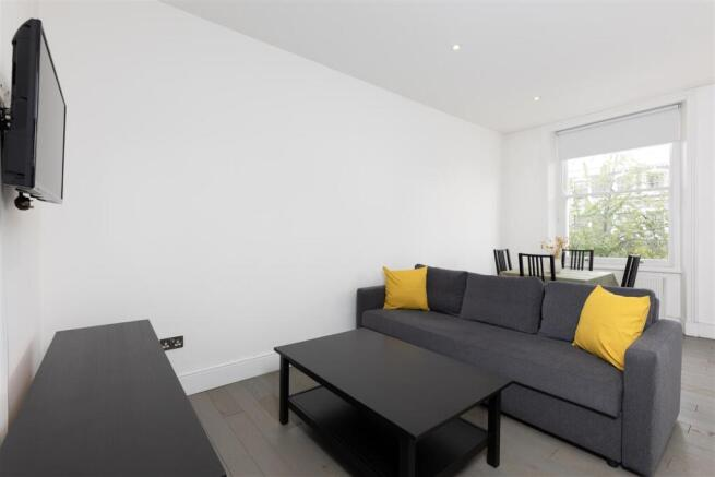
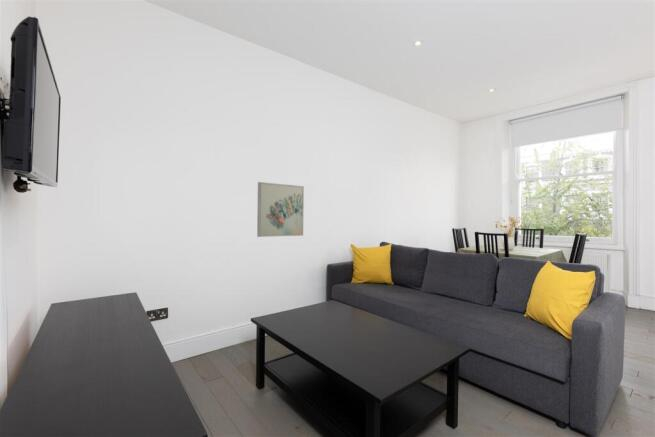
+ wall art [256,181,305,238]
